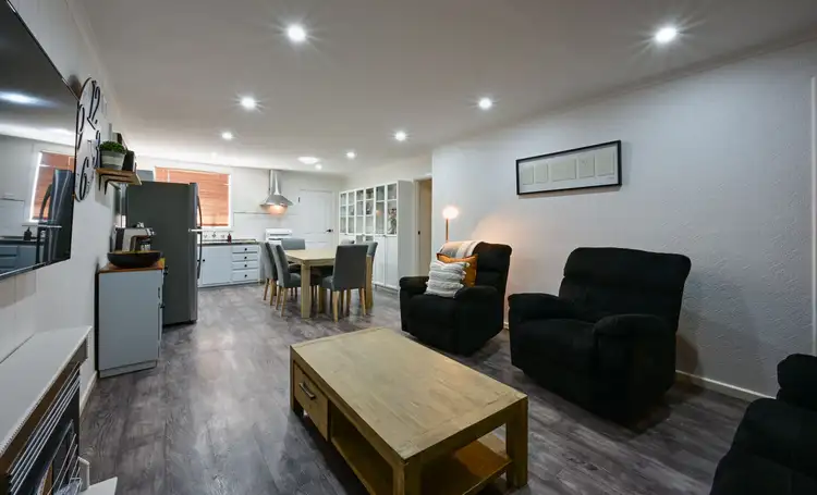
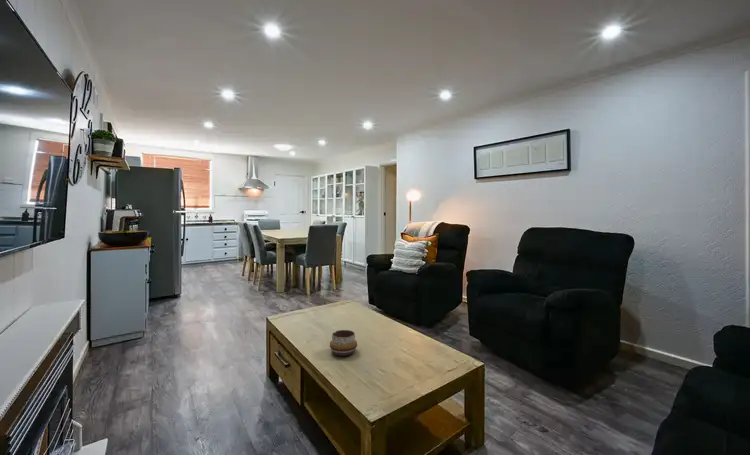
+ decorative bowl [329,329,358,357]
